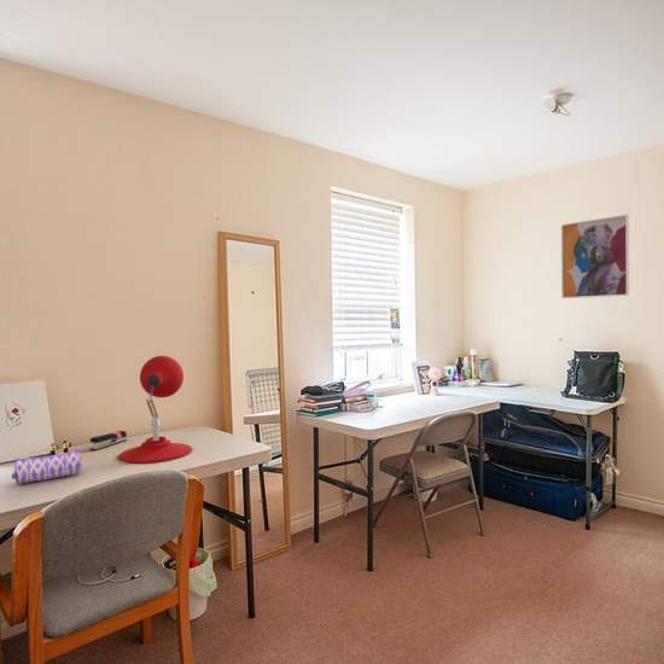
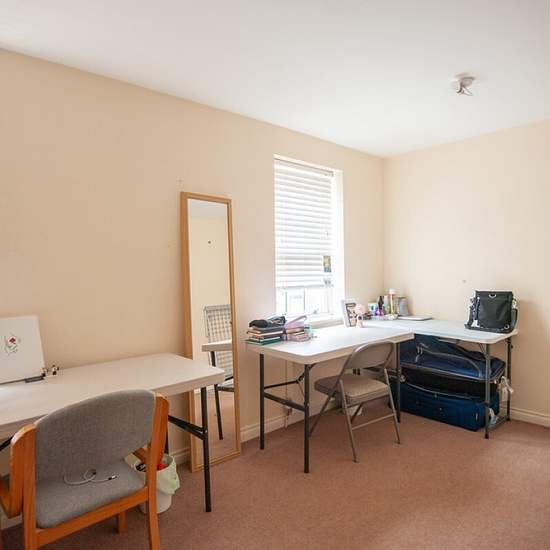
- wall art [560,214,630,299]
- stapler [89,430,128,452]
- desk lamp [117,355,193,464]
- pencil case [11,447,85,485]
